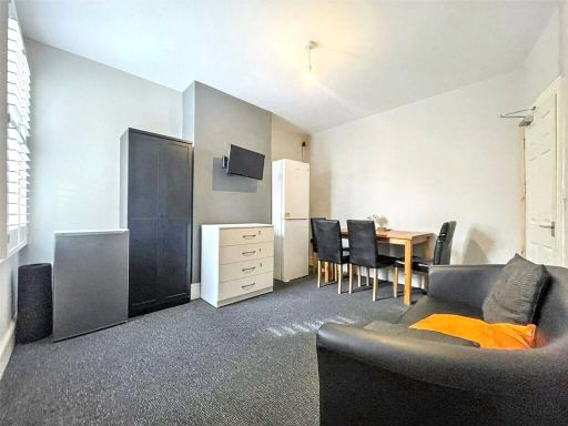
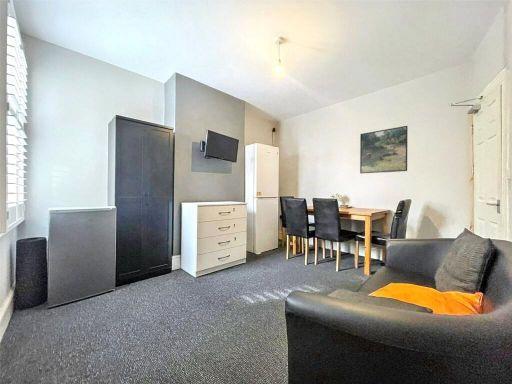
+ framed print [359,125,409,174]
